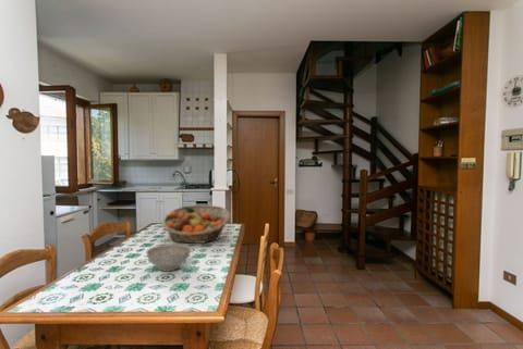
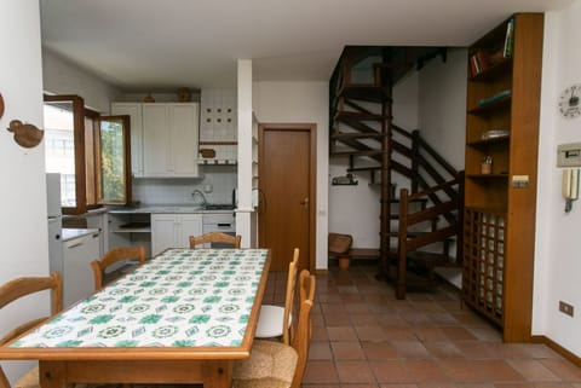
- fruit basket [160,204,231,245]
- decorative bowl [145,242,192,272]
